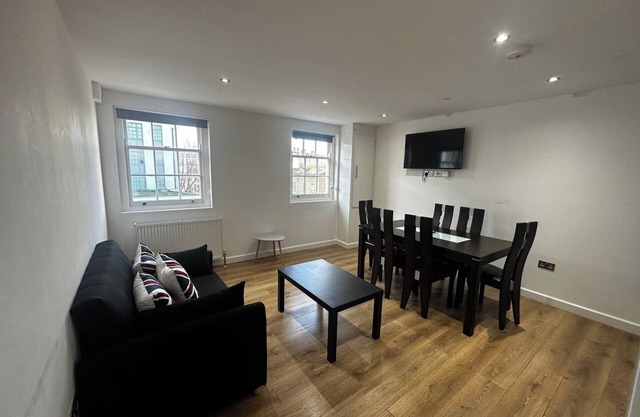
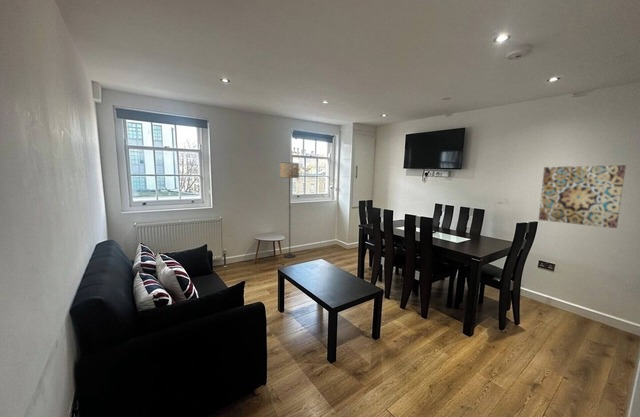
+ wall art [538,164,627,229]
+ floor lamp [279,162,300,259]
